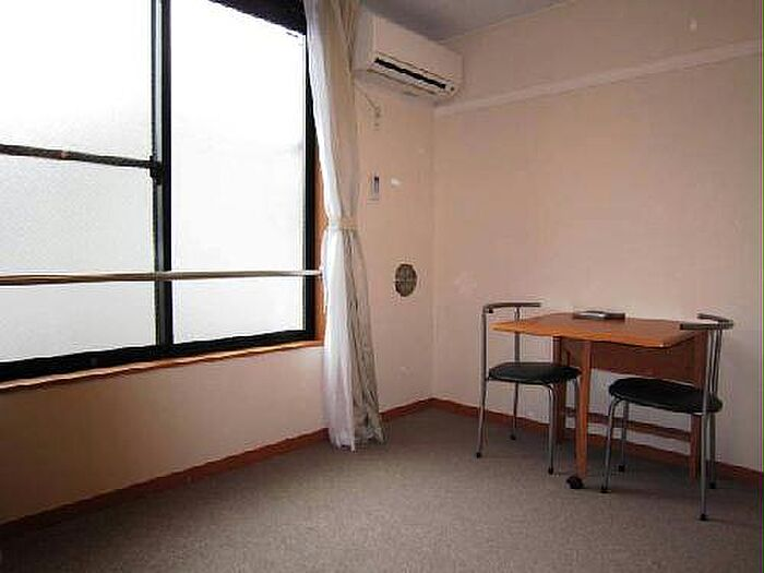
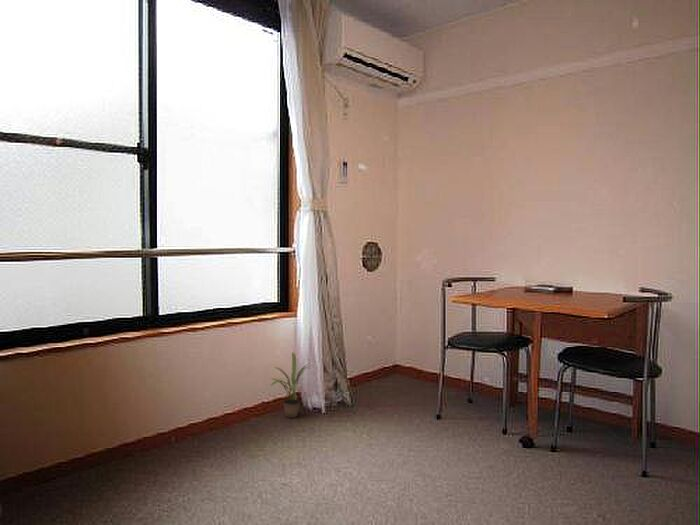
+ potted plant [269,351,319,419]
